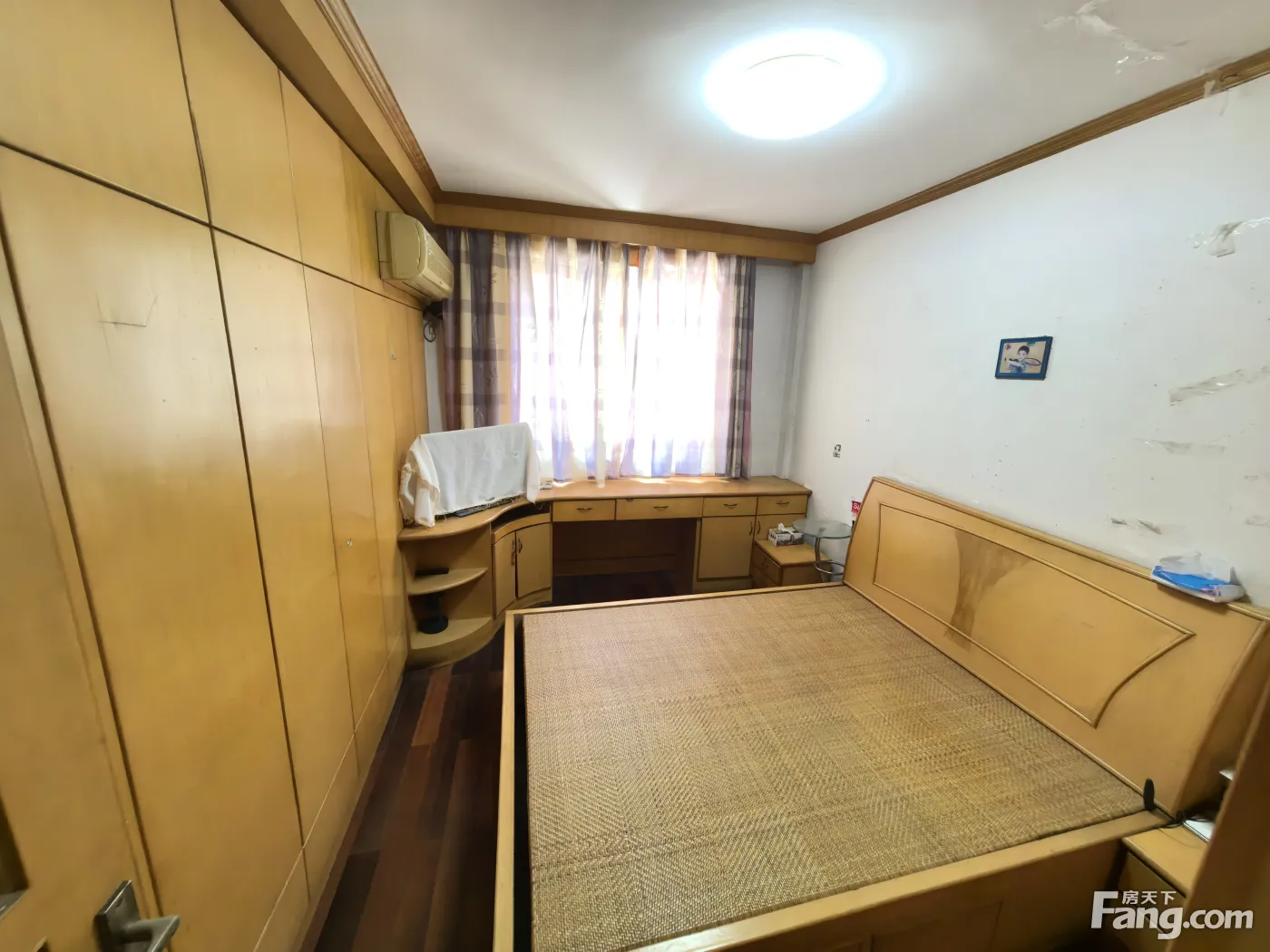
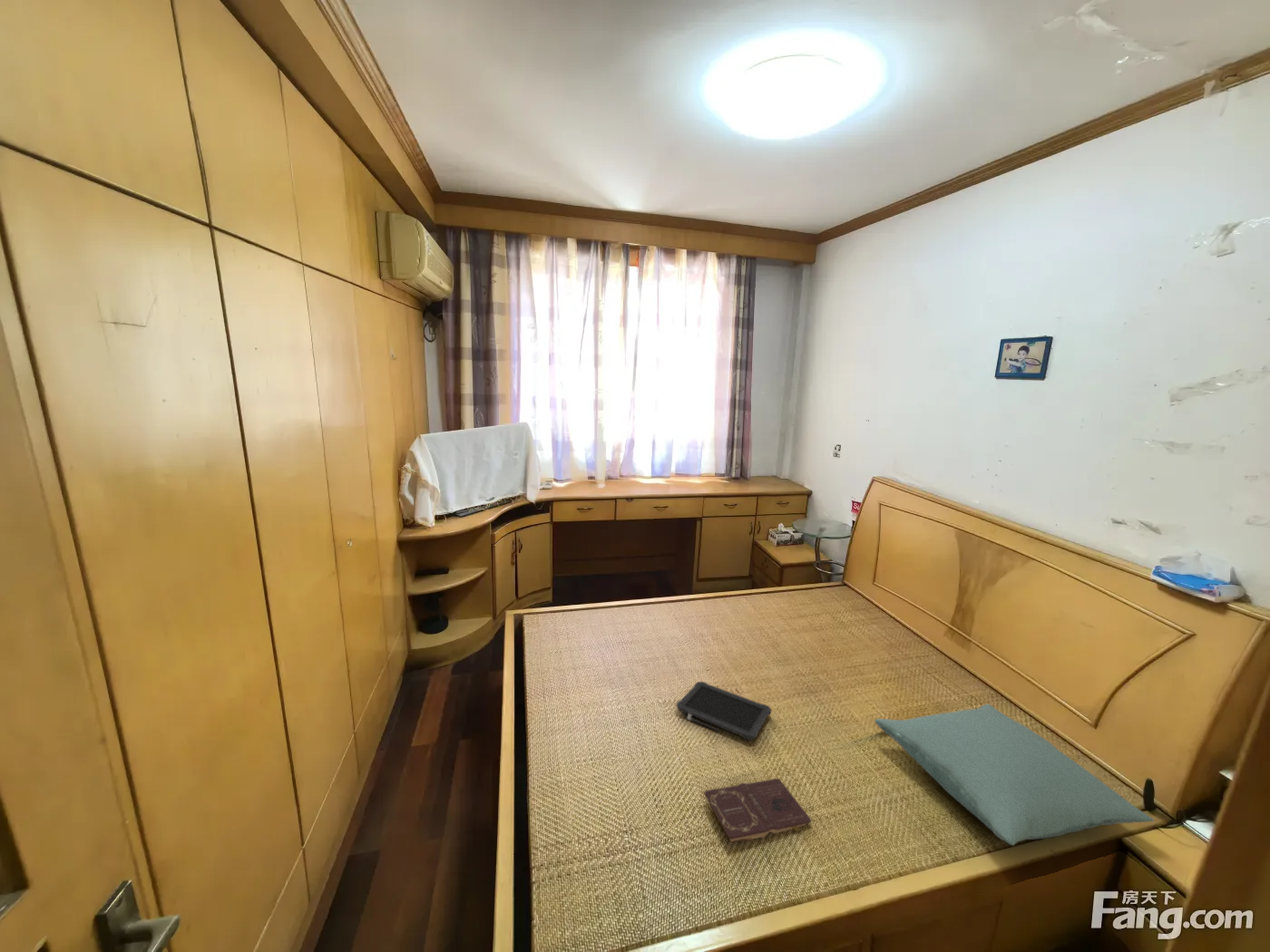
+ book [703,778,812,843]
+ pillow [874,703,1156,846]
+ tablet [676,681,773,742]
